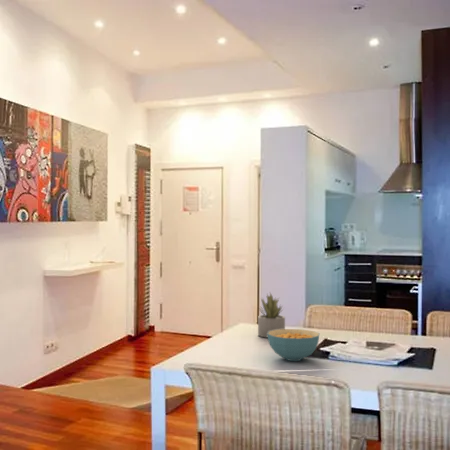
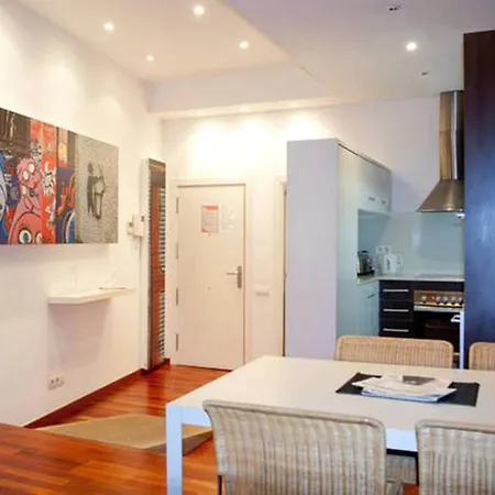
- succulent plant [257,291,286,339]
- cereal bowl [267,328,320,362]
